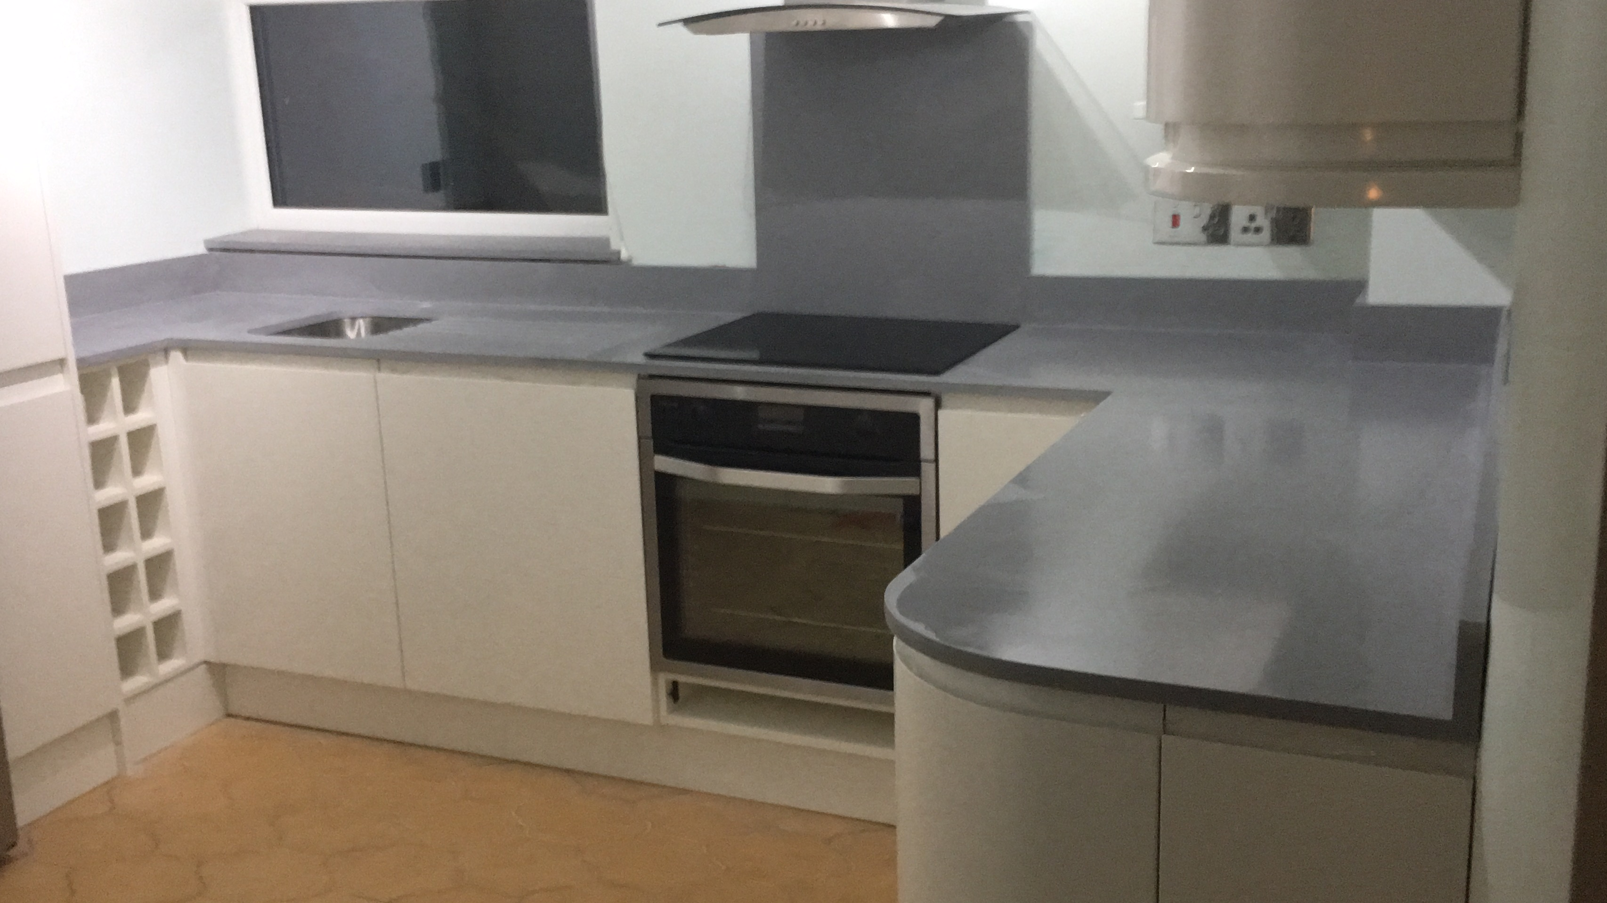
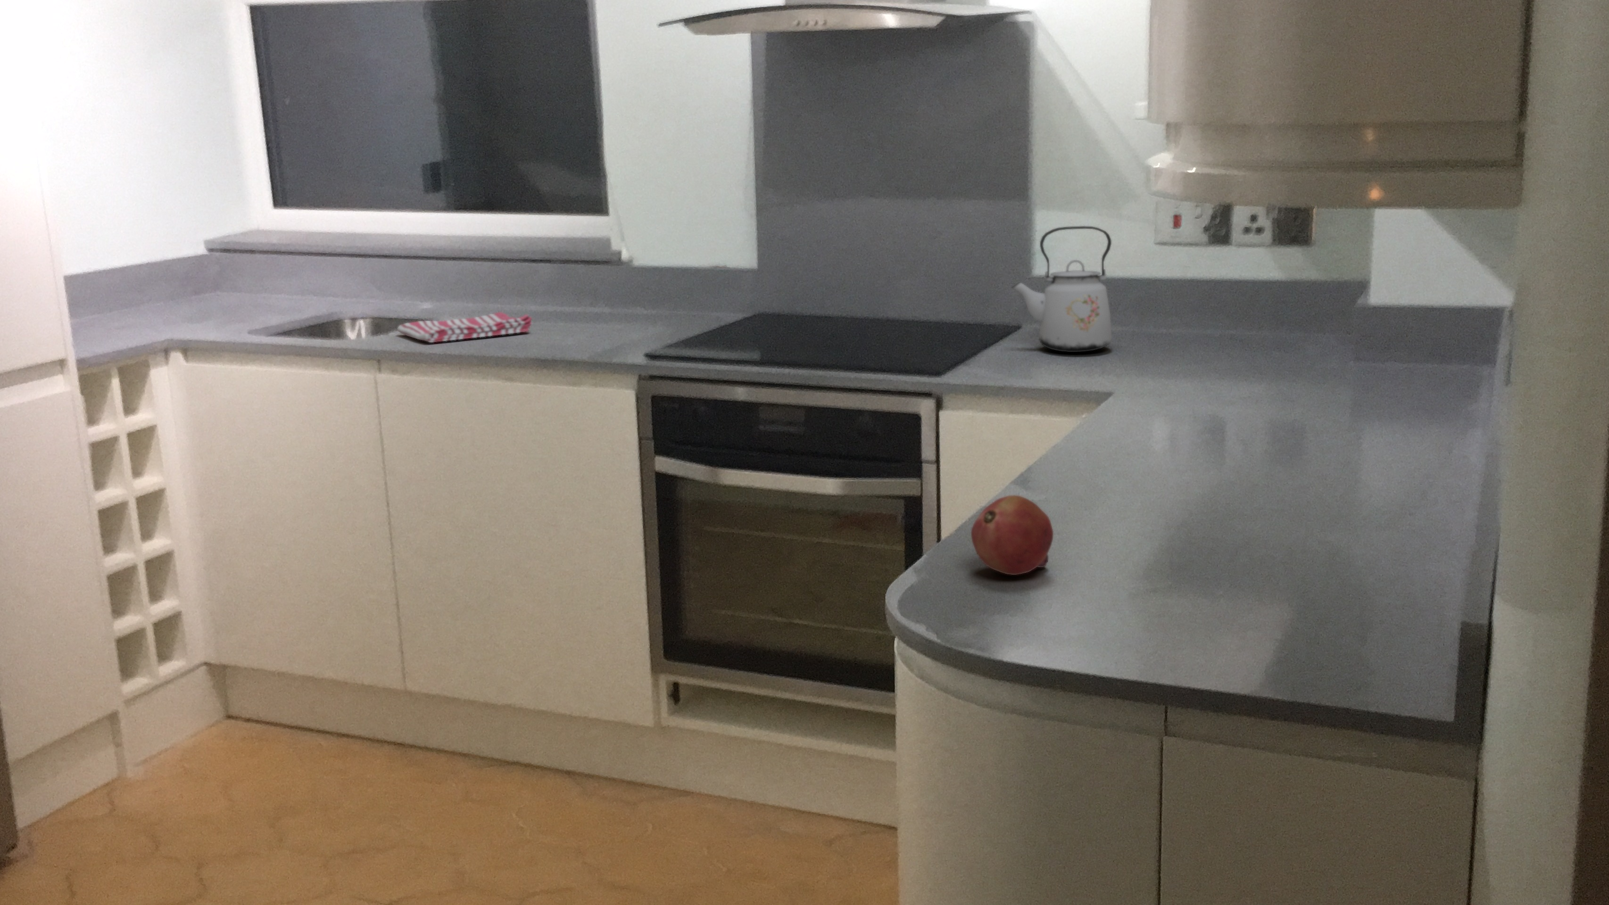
+ dish towel [397,312,533,344]
+ kettle [1010,225,1113,352]
+ fruit [970,494,1054,576]
